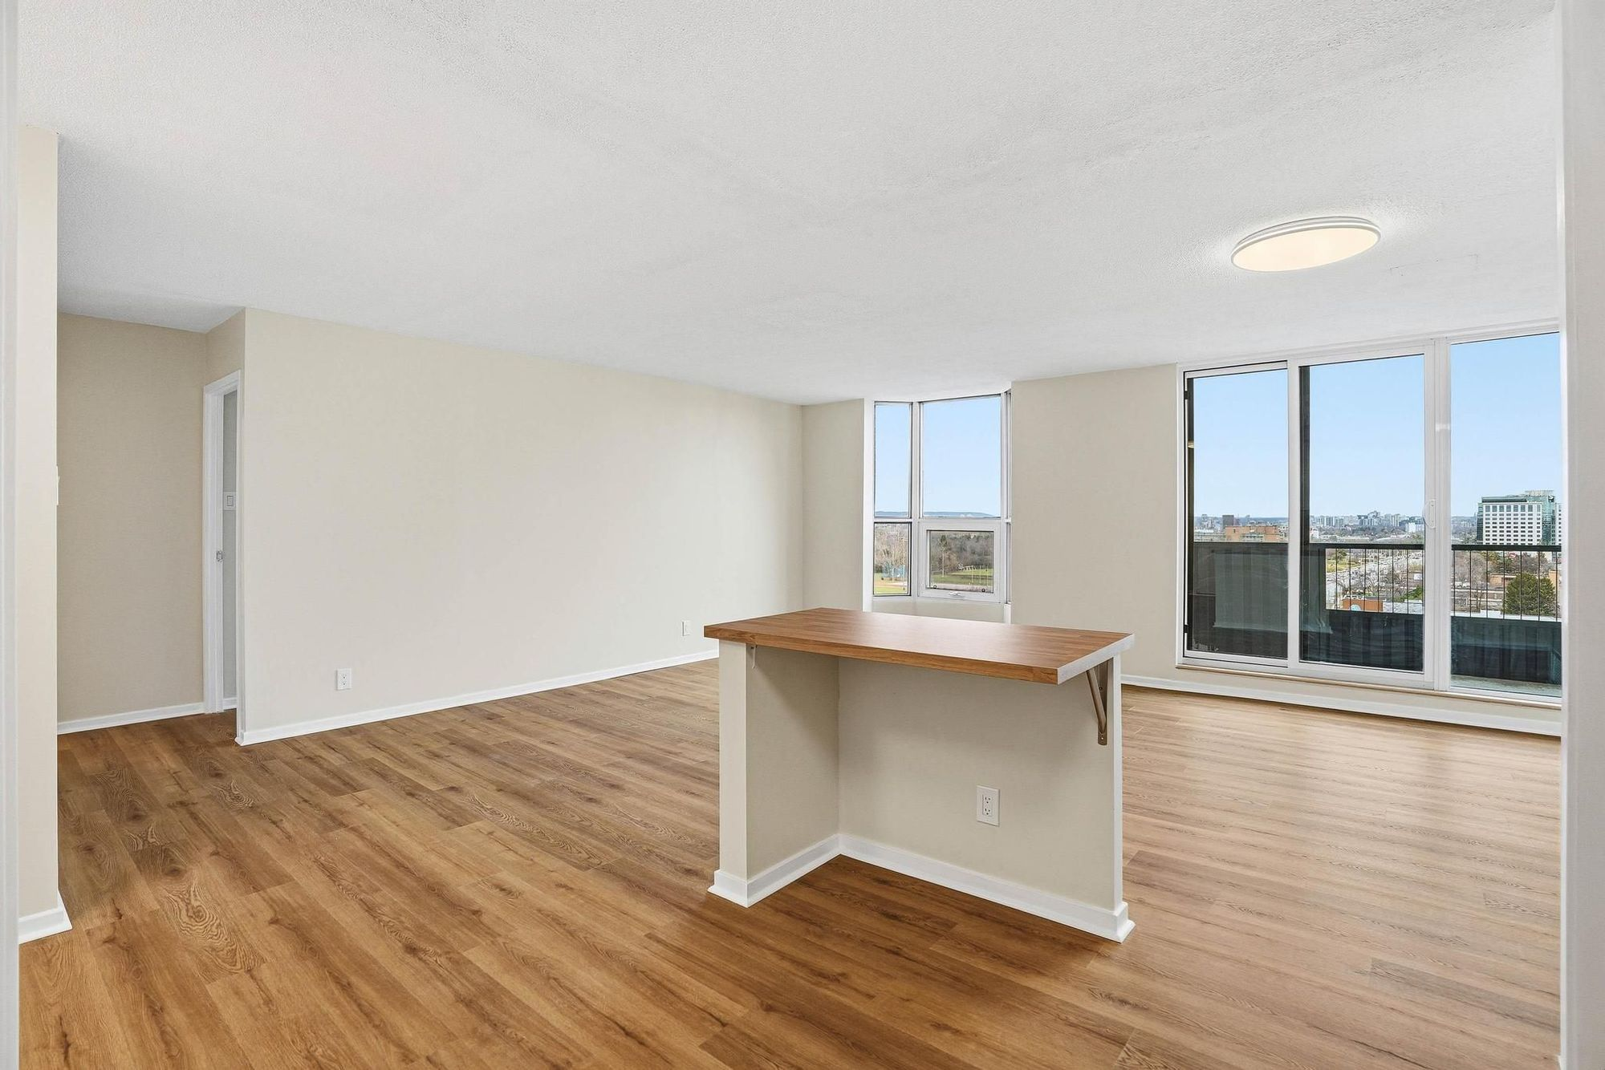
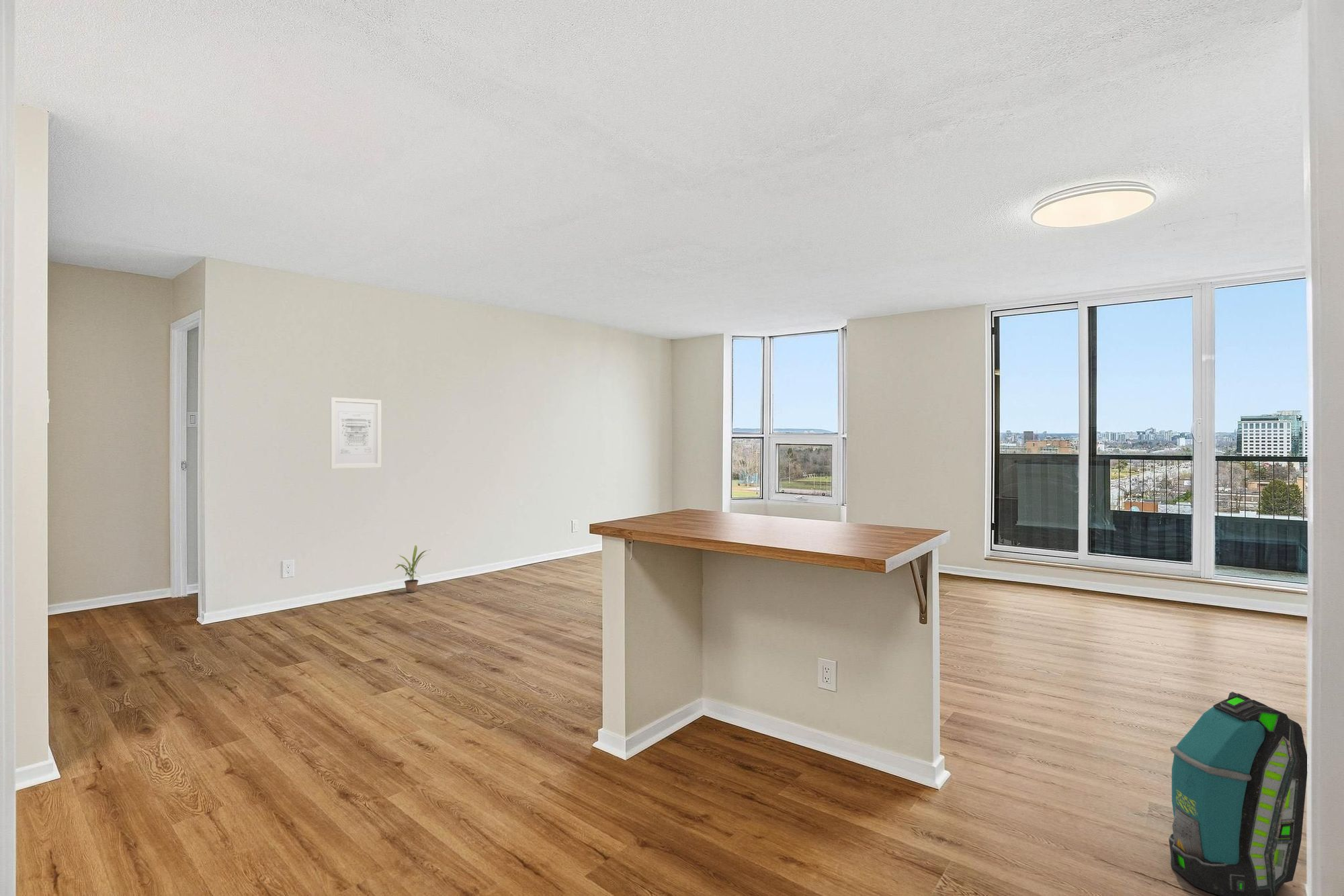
+ potted plant [394,545,431,593]
+ wall art [330,396,382,469]
+ backpack [1168,691,1308,896]
